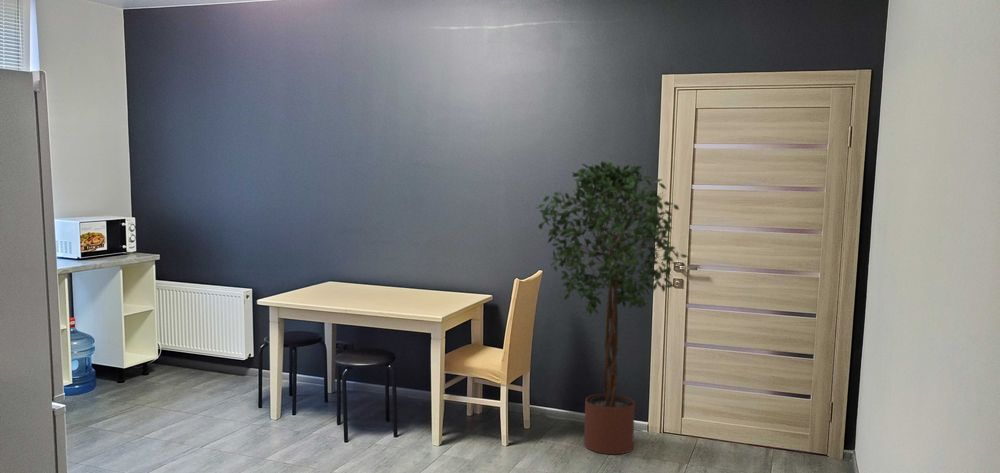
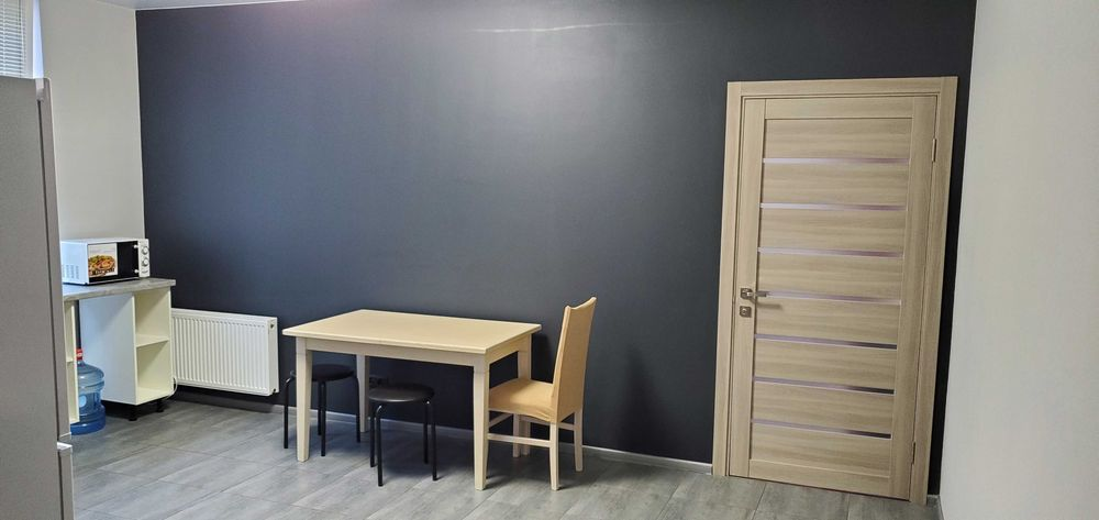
- potted tree [537,159,688,455]
